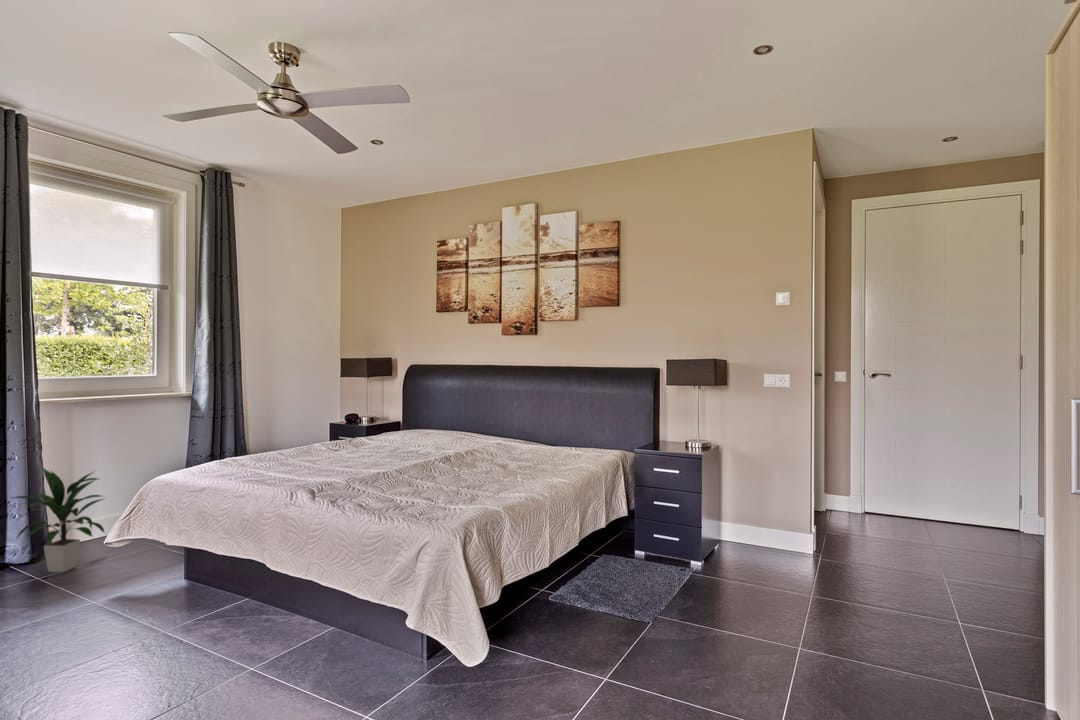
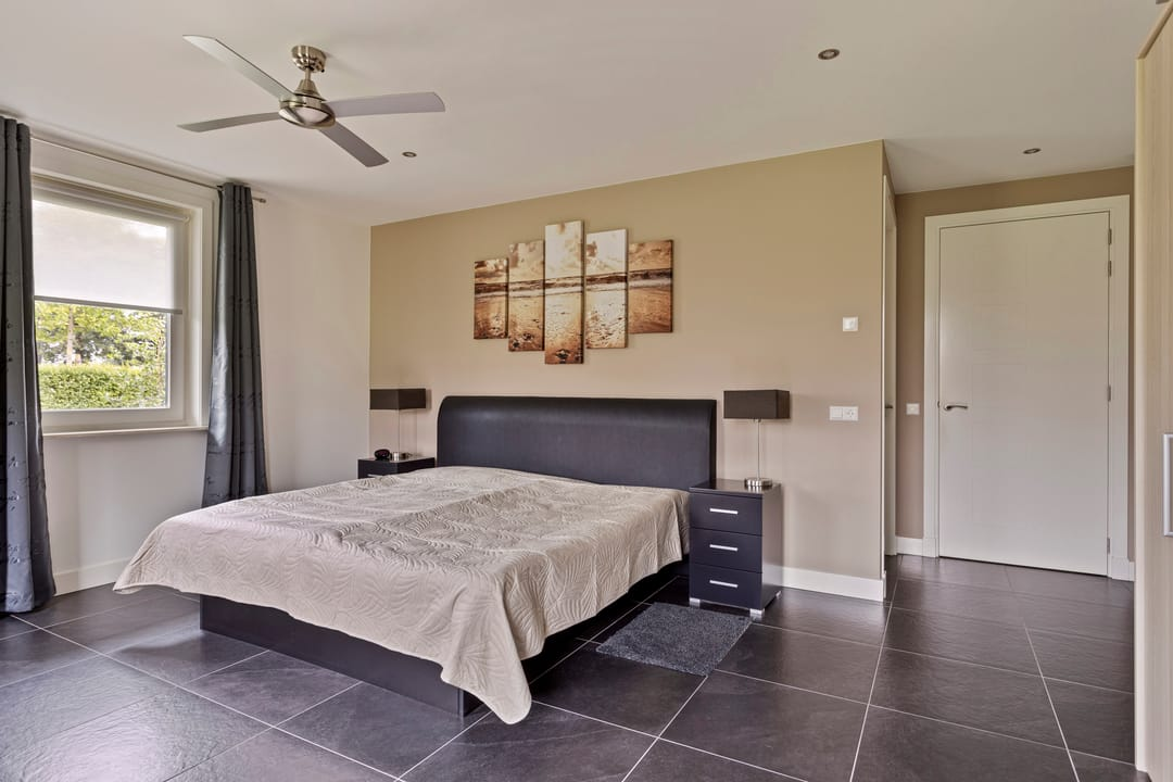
- indoor plant [6,467,107,573]
